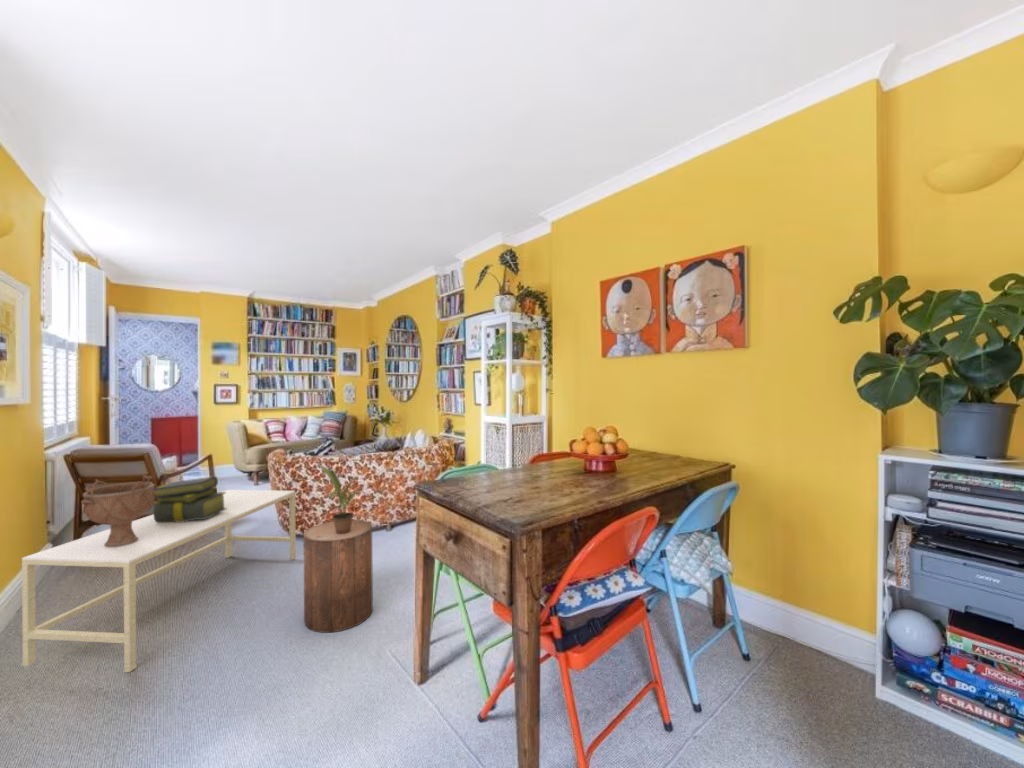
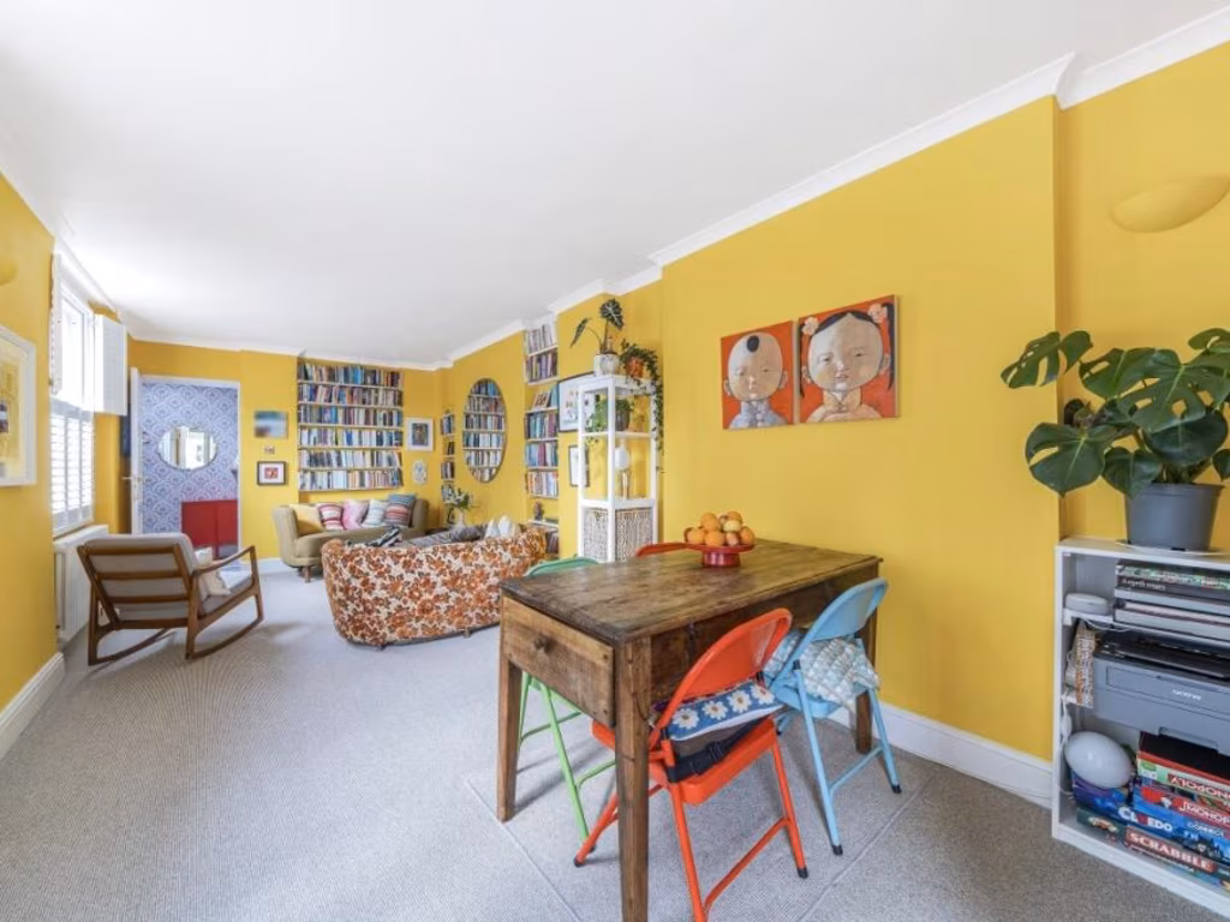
- stool [303,519,374,634]
- decorative bowl [81,473,156,547]
- stack of books [153,475,227,522]
- coffee table [21,489,297,673]
- potted plant [313,464,368,534]
